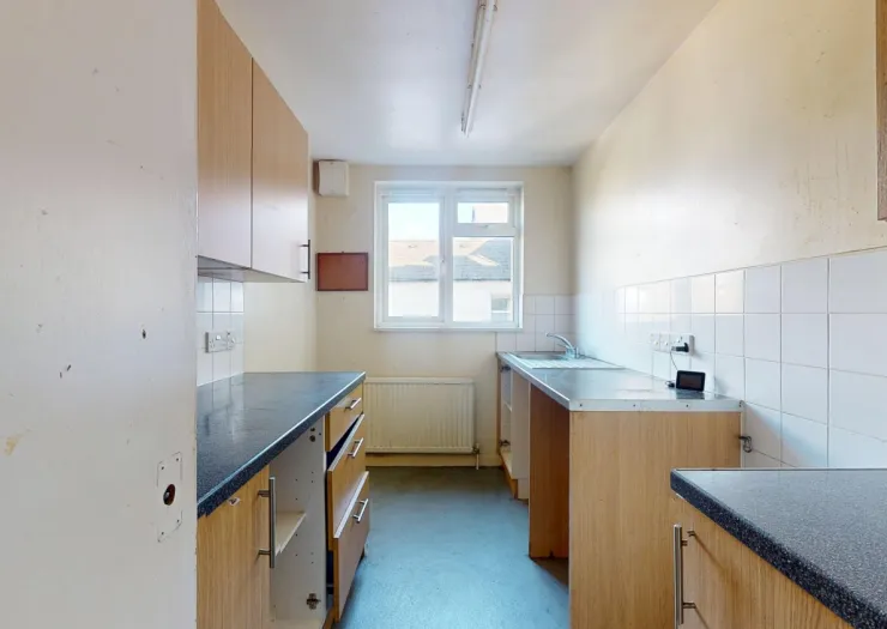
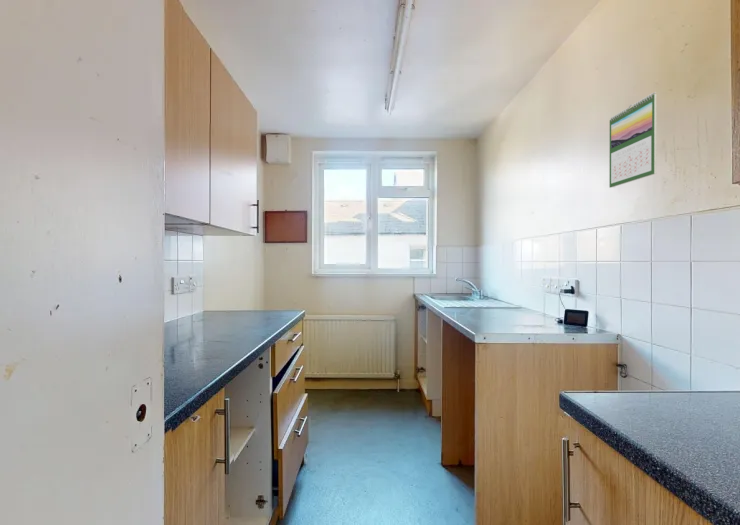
+ calendar [608,91,657,189]
